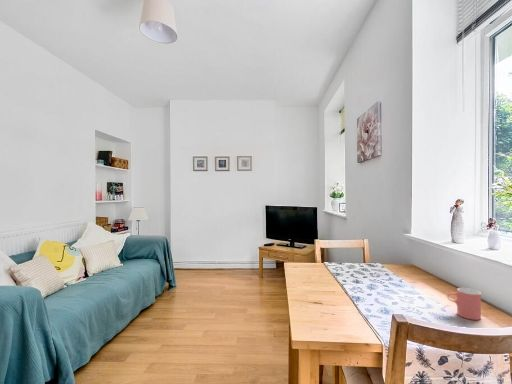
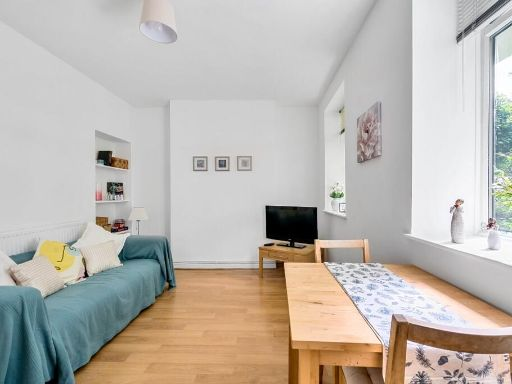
- cup [446,287,482,321]
